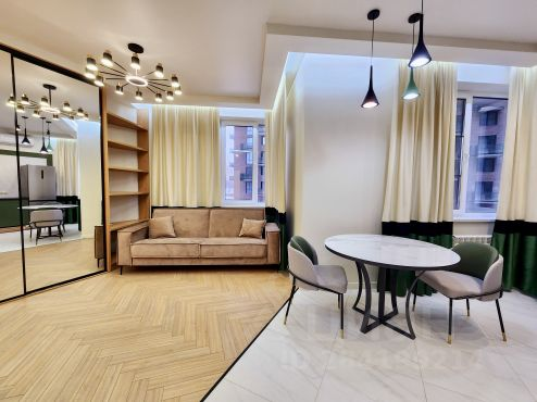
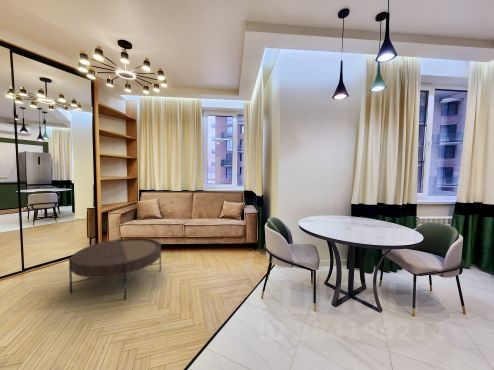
+ coffee table [68,237,162,301]
